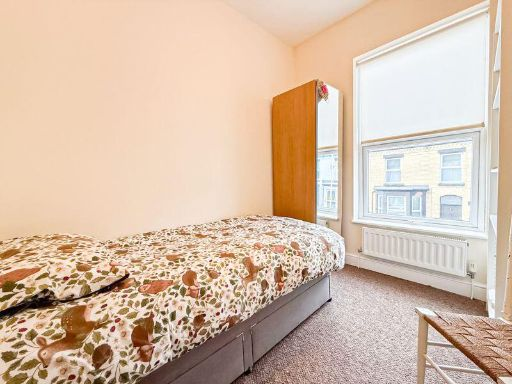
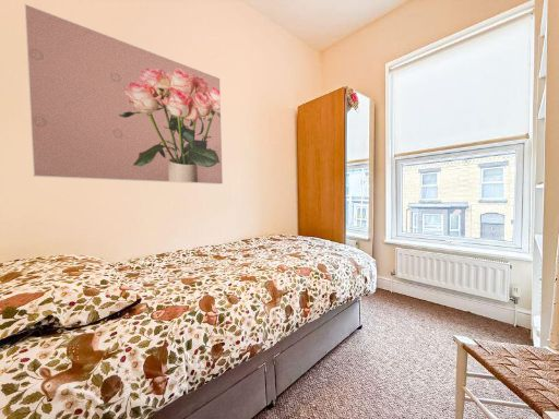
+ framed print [24,3,224,185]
